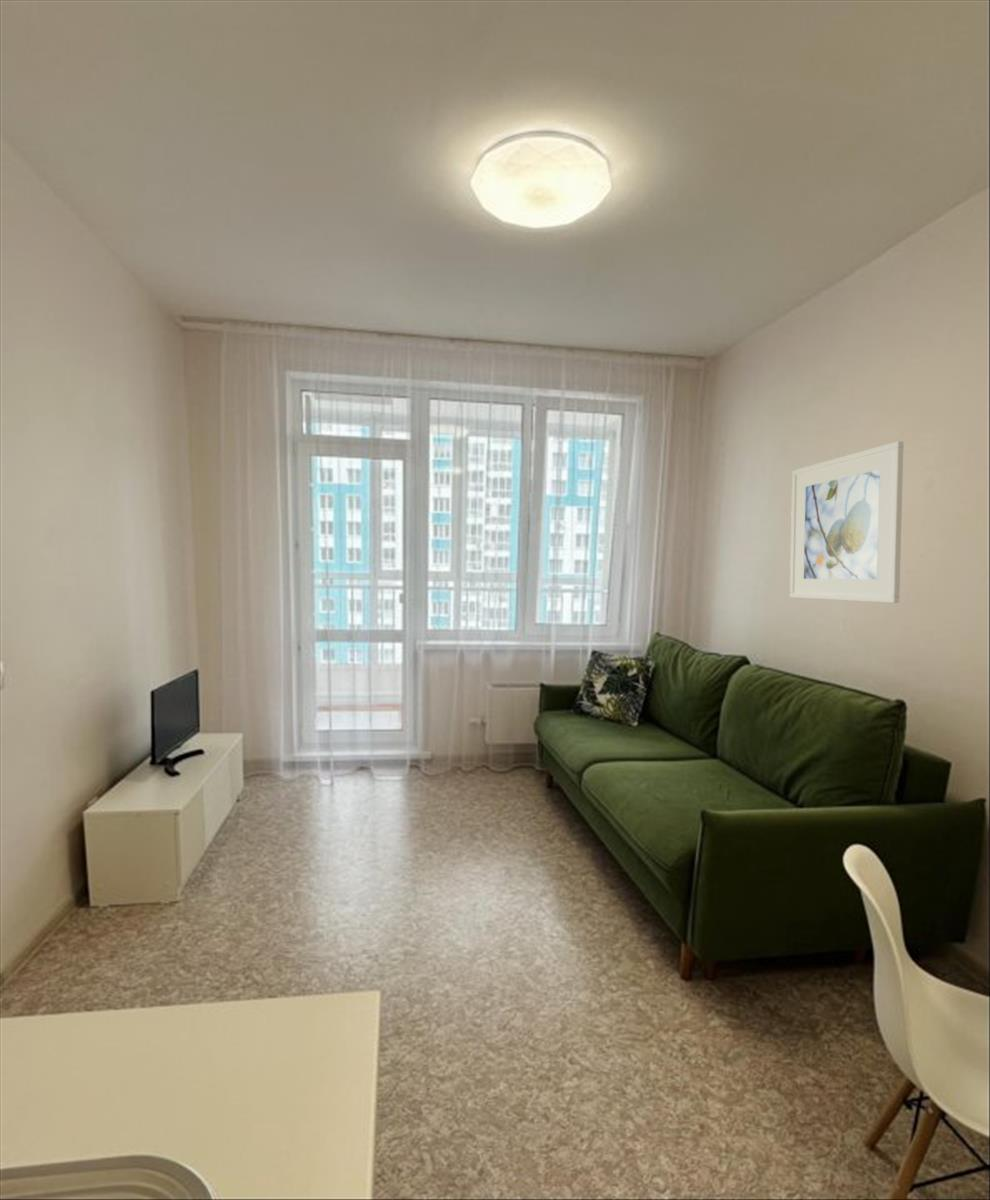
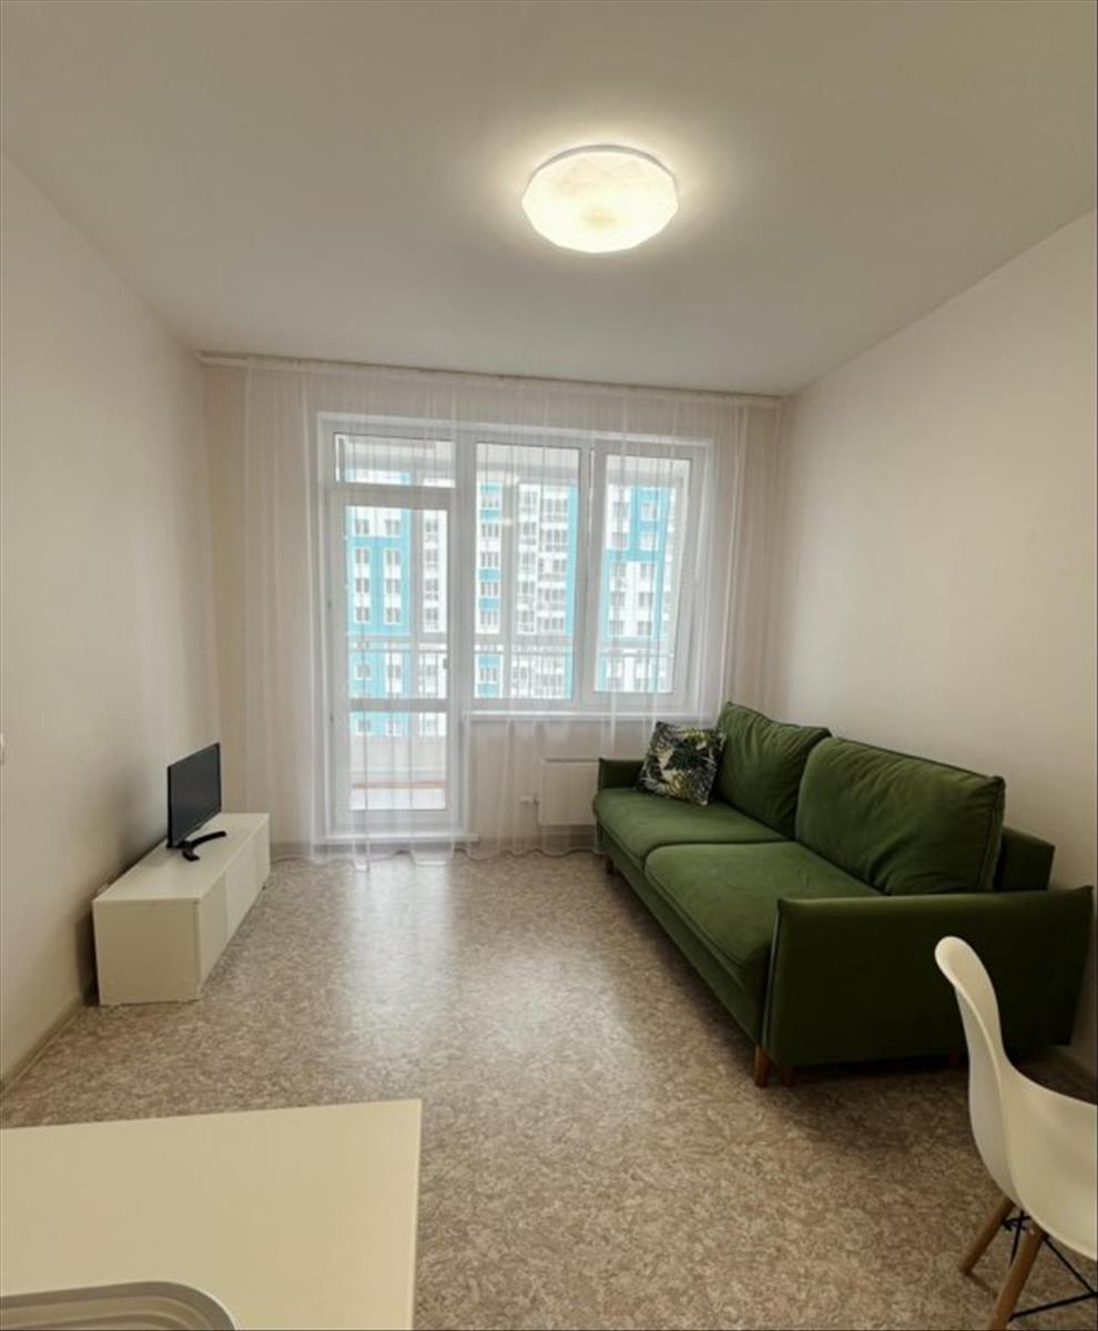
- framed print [789,440,904,604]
